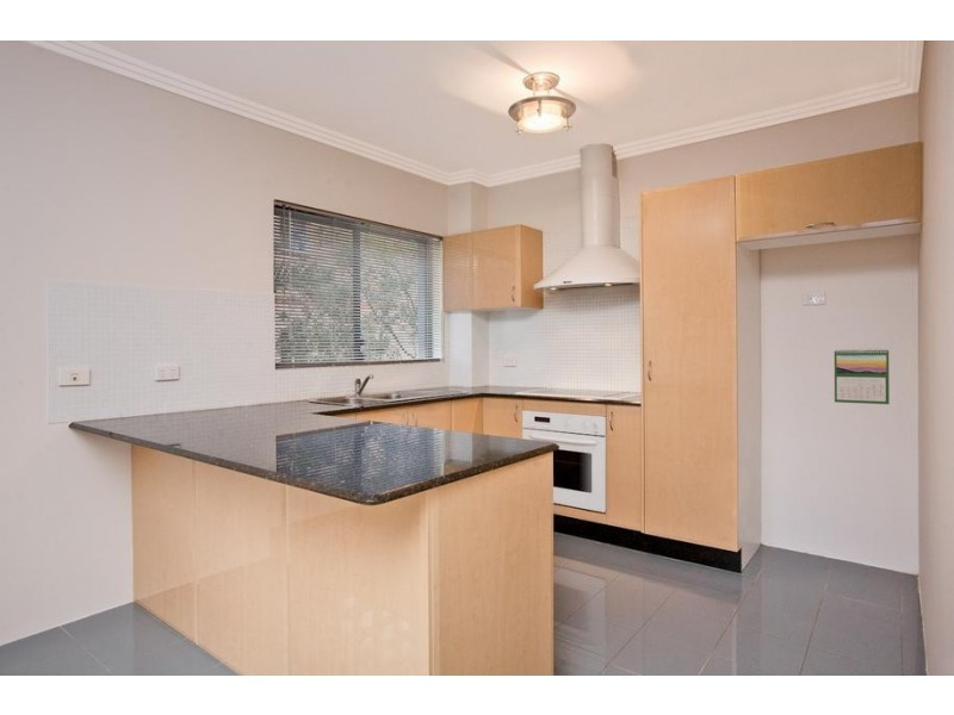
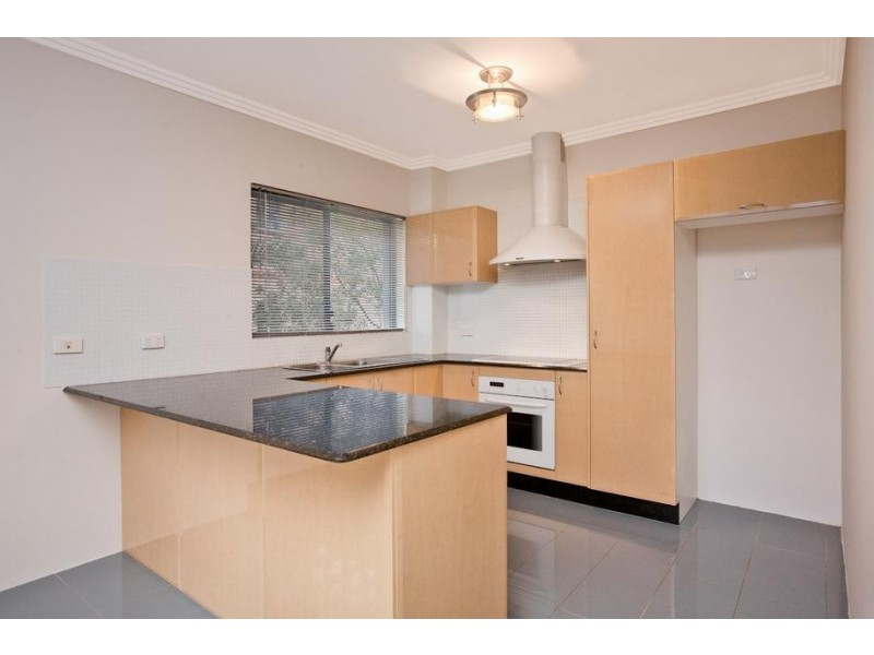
- calendar [834,347,891,405]
